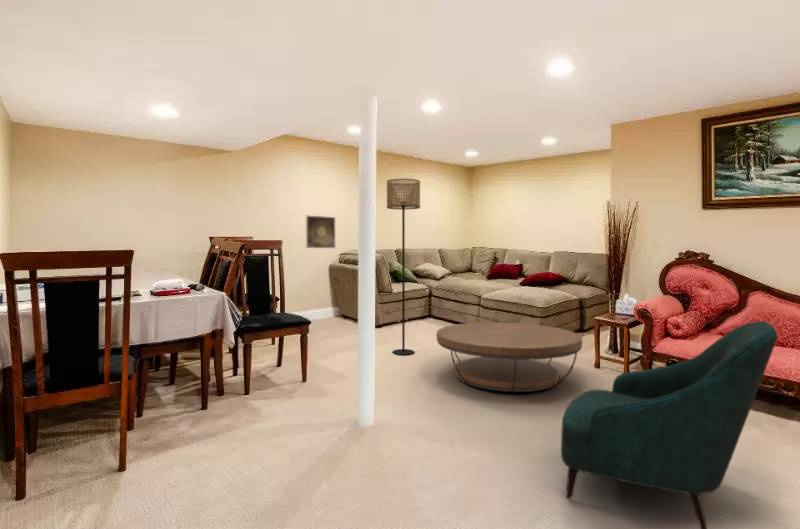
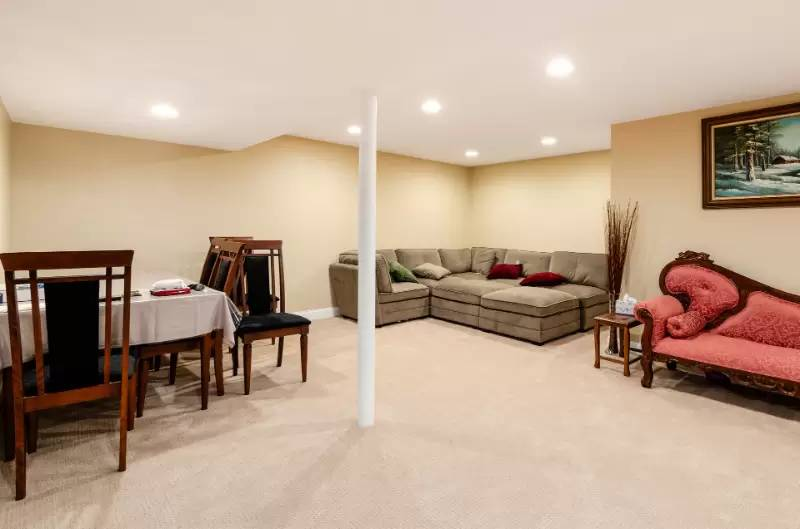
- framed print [305,215,336,249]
- floor lamp [386,178,421,356]
- coffee table [436,321,583,393]
- armchair [560,320,778,529]
